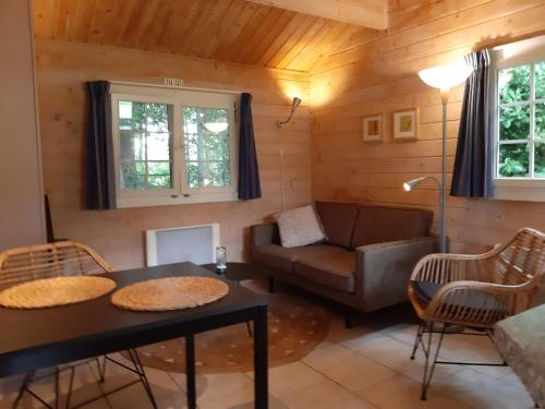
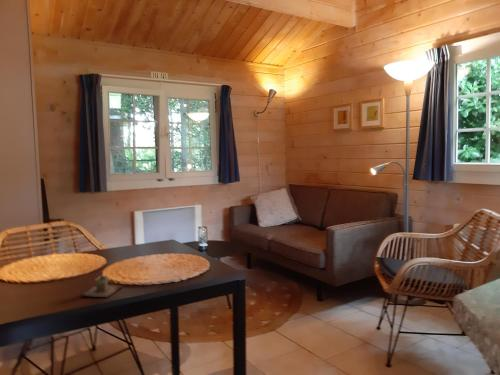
+ cup [80,275,124,298]
